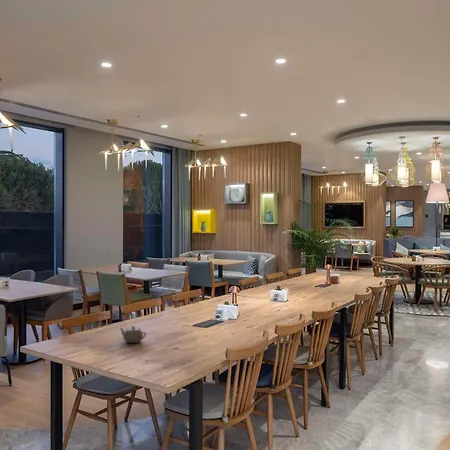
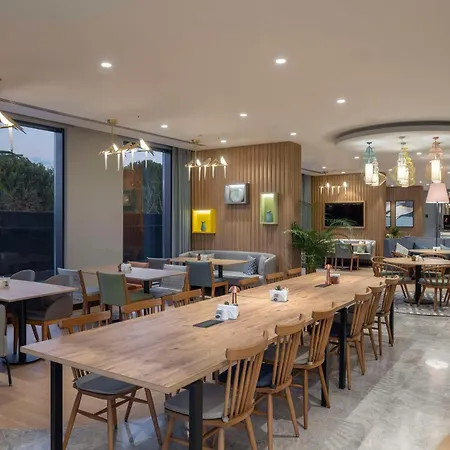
- teapot [119,325,147,344]
